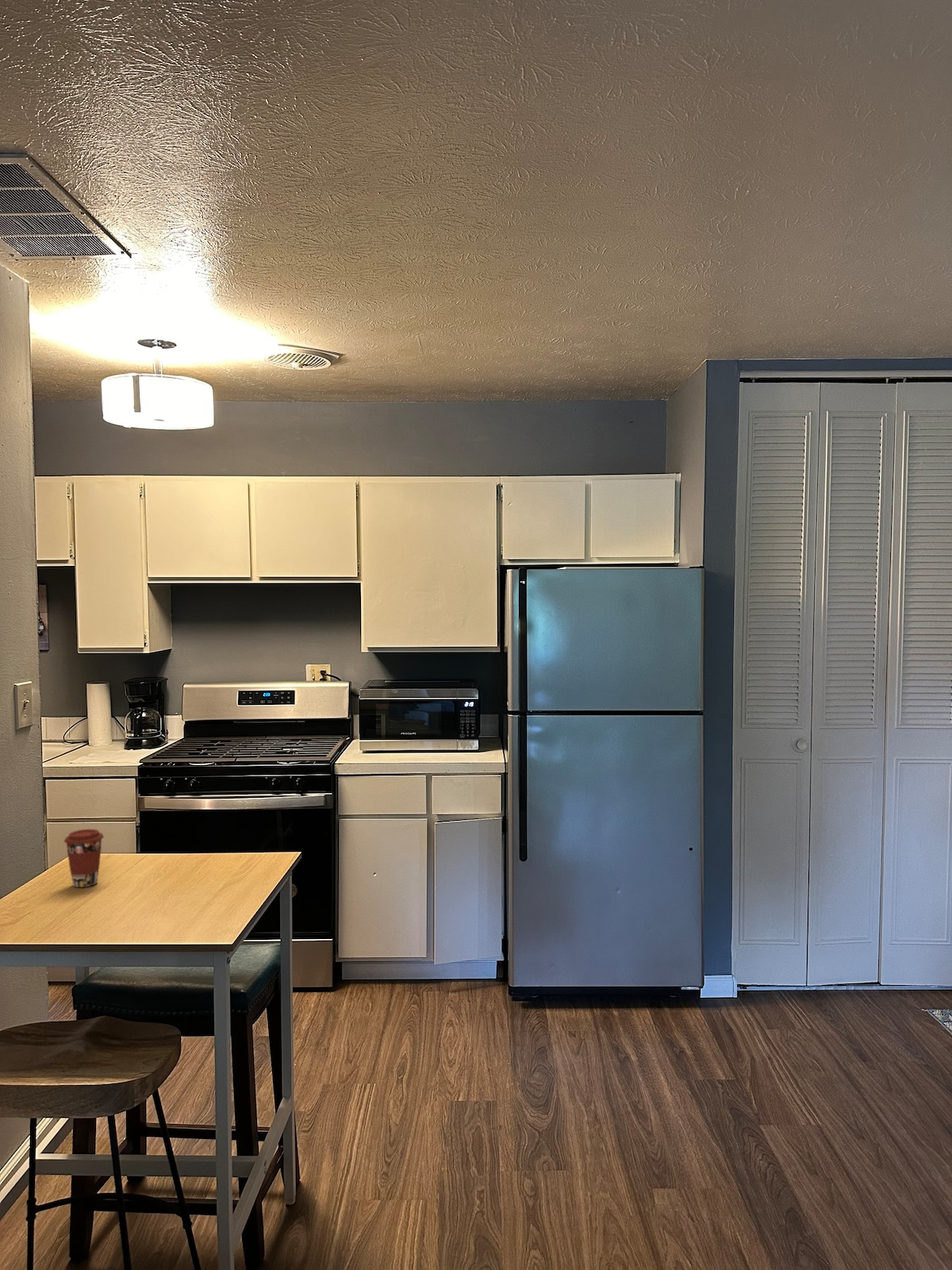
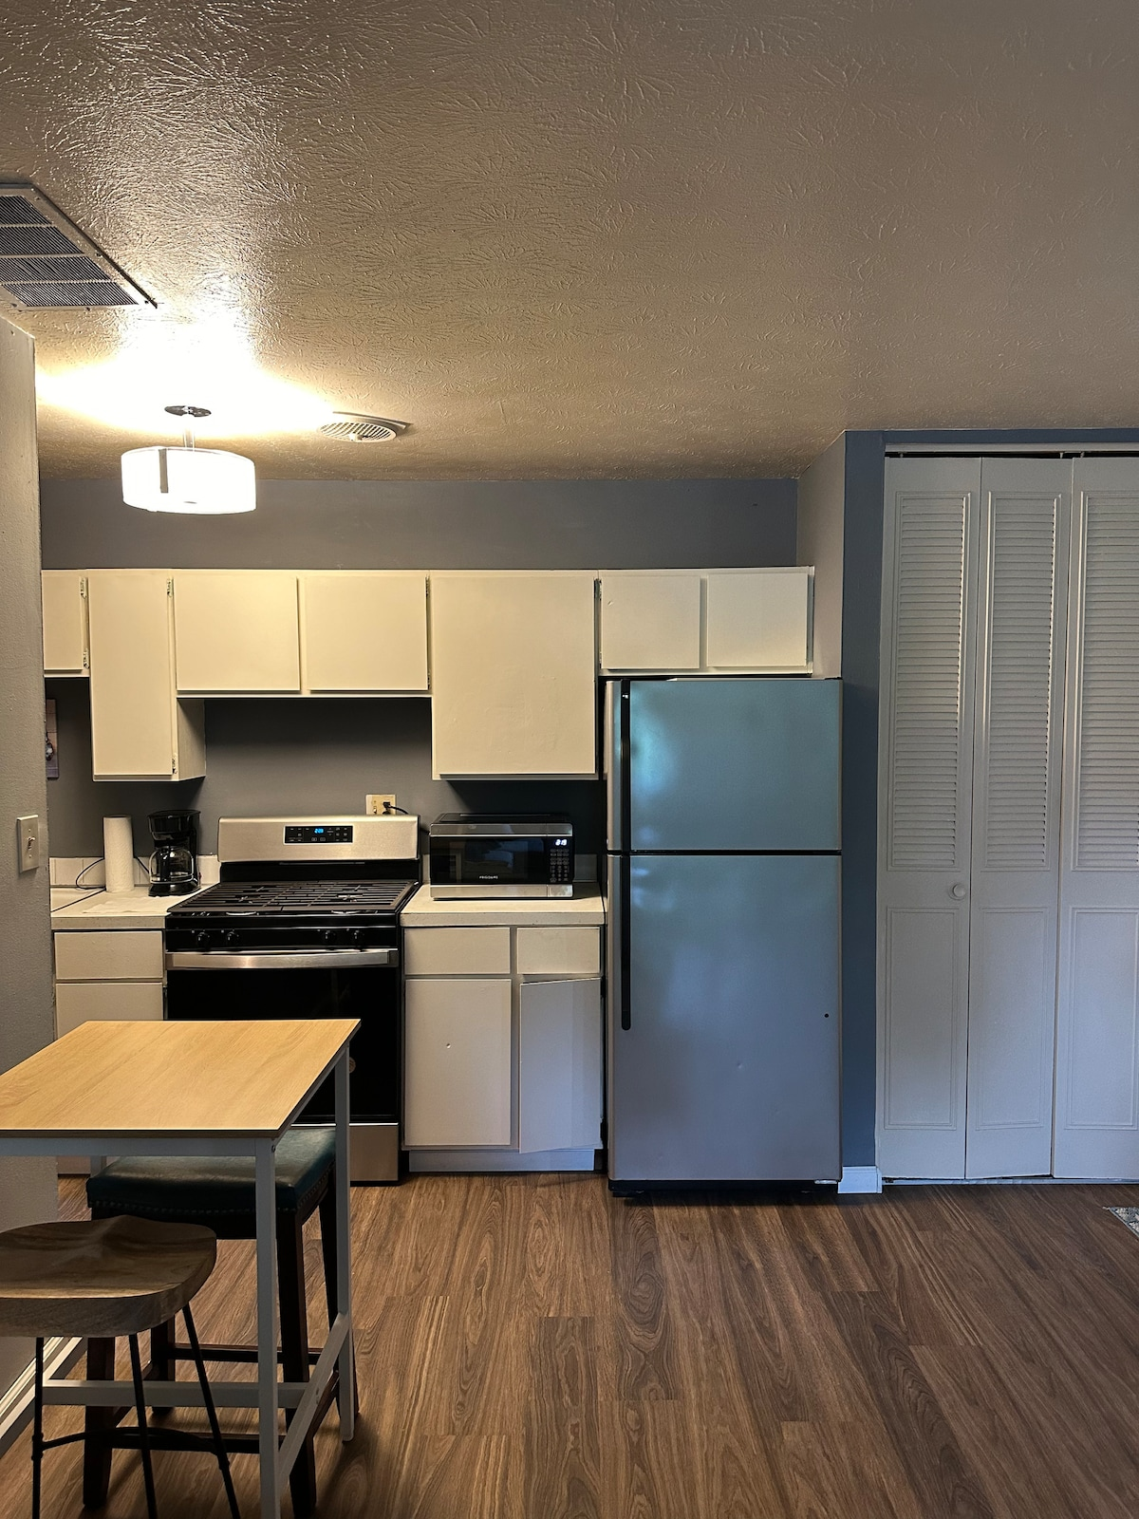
- coffee cup [63,829,105,888]
